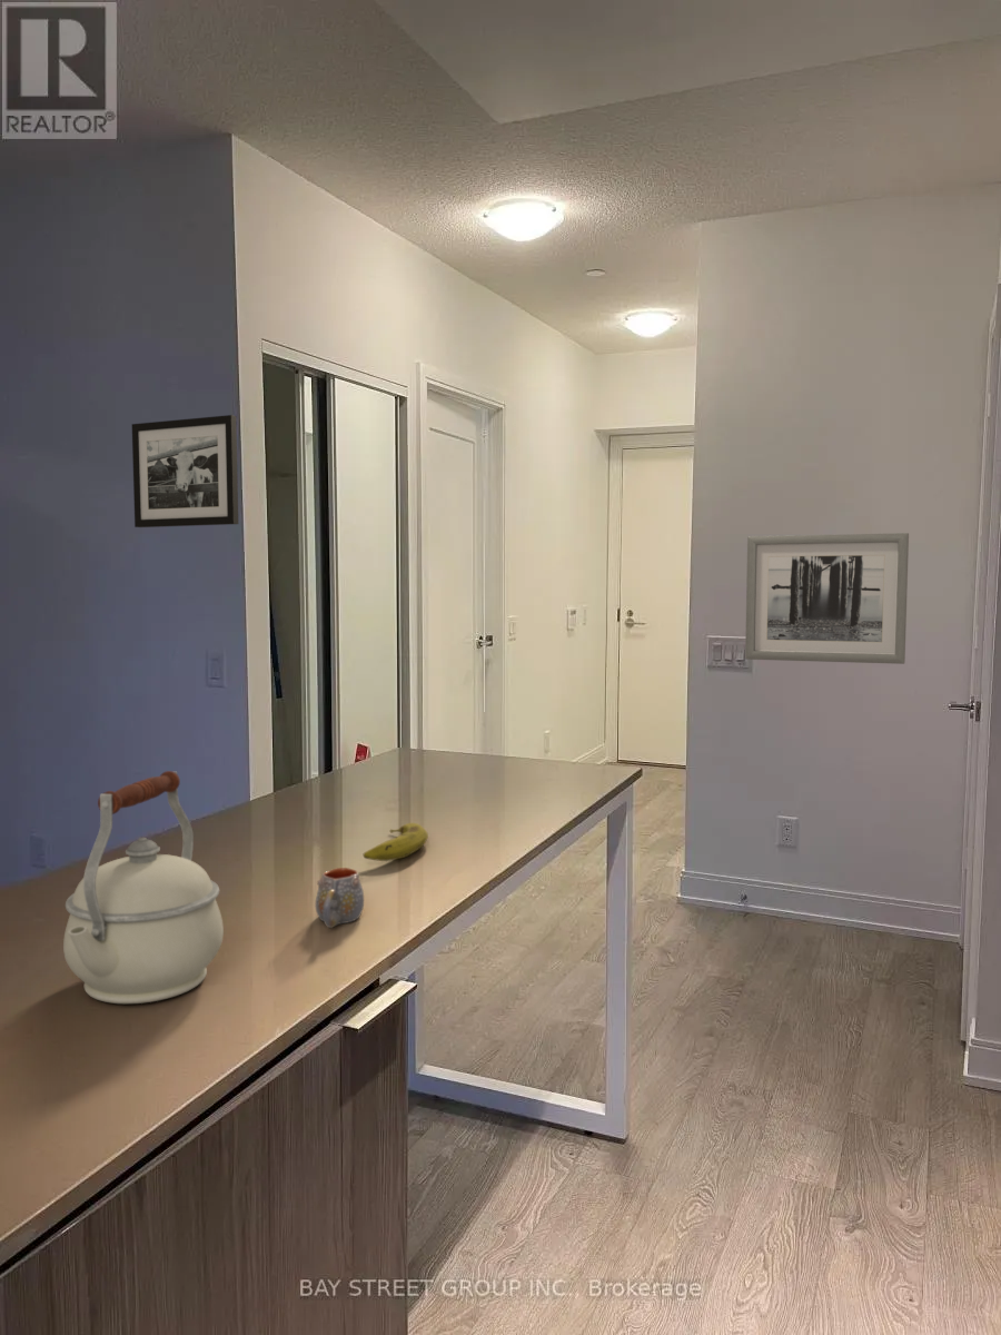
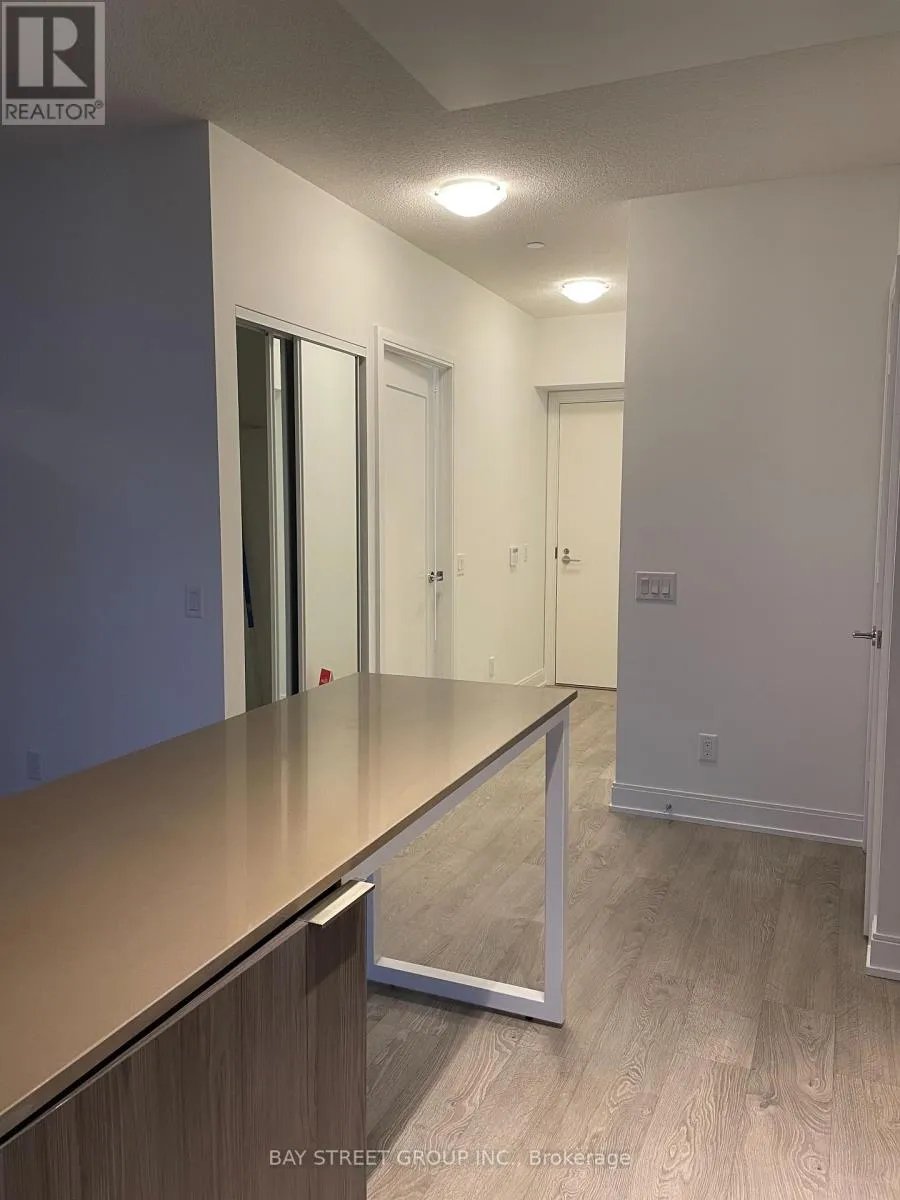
- fruit [363,822,429,862]
- wall art [744,532,910,665]
- kettle [62,770,225,1005]
- picture frame [131,414,239,528]
- mug [314,867,365,929]
